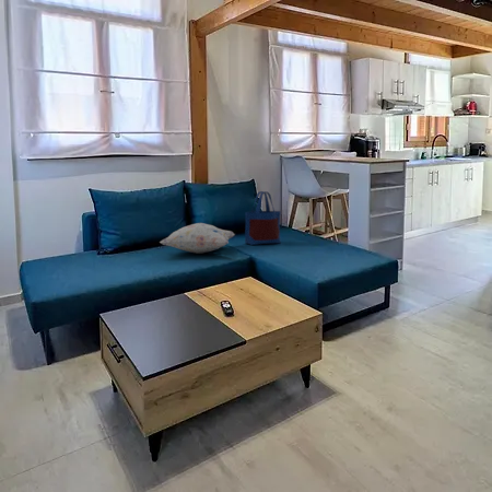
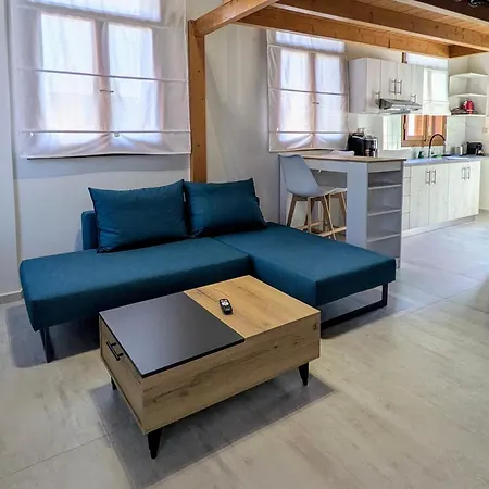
- tote bag [244,190,282,246]
- decorative pillow [159,222,236,255]
